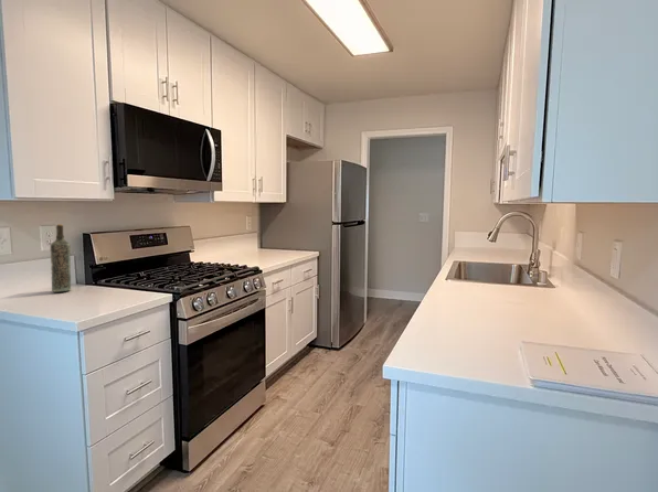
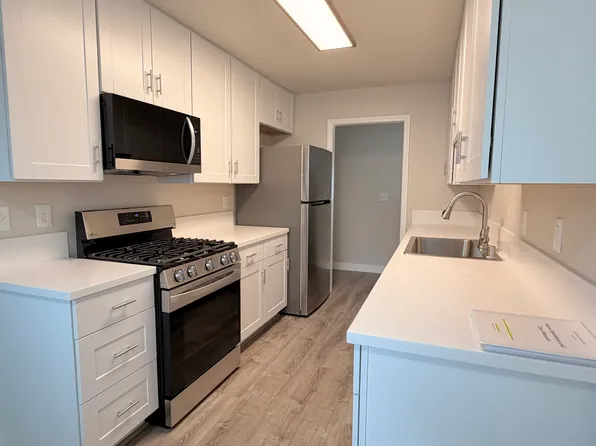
- bottle [50,223,72,293]
